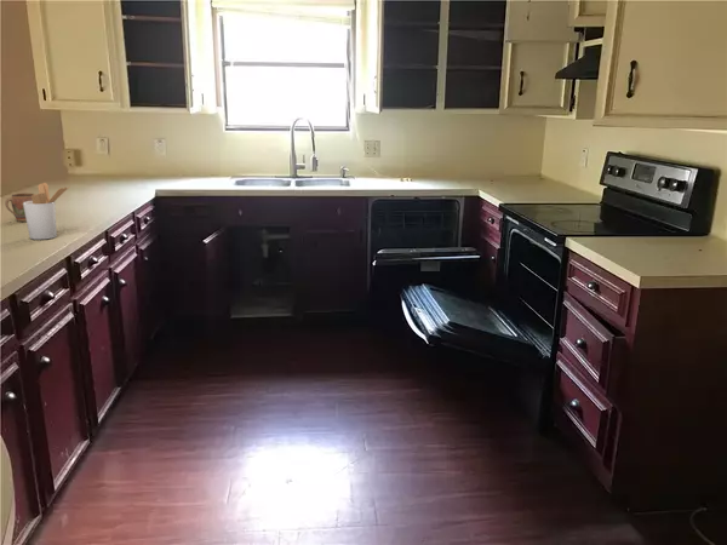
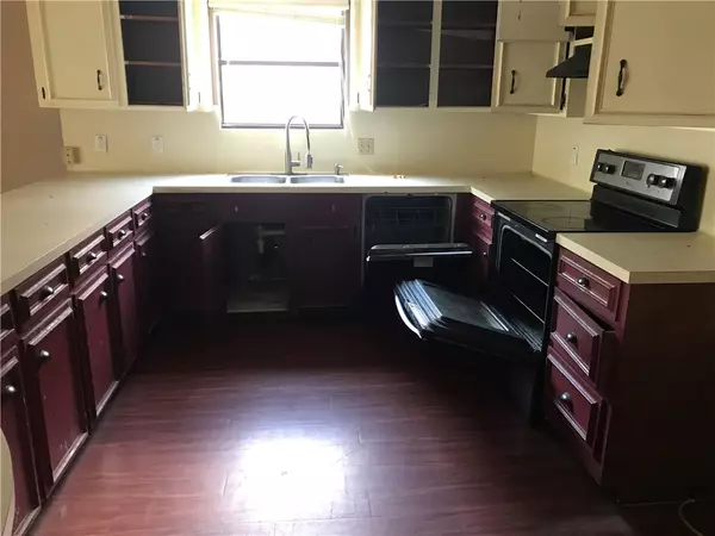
- utensil holder [23,182,69,241]
- mug [5,193,35,223]
